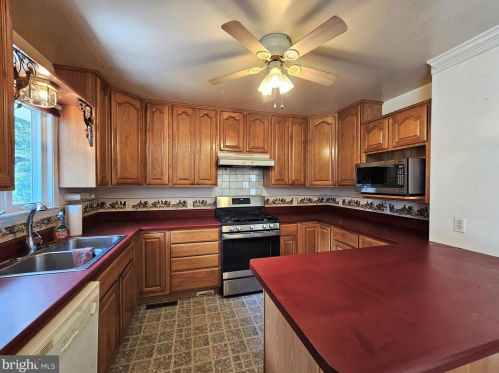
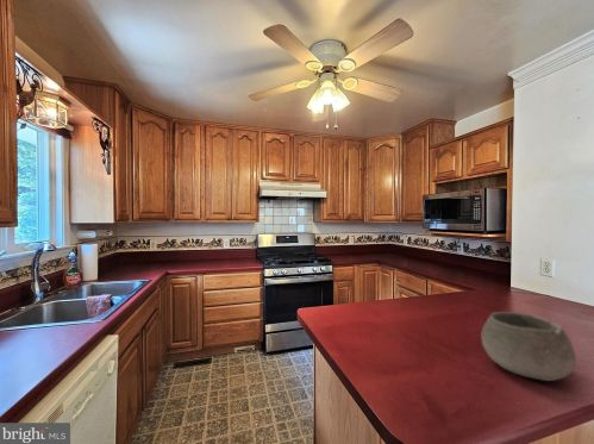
+ bowl [480,311,577,382]
